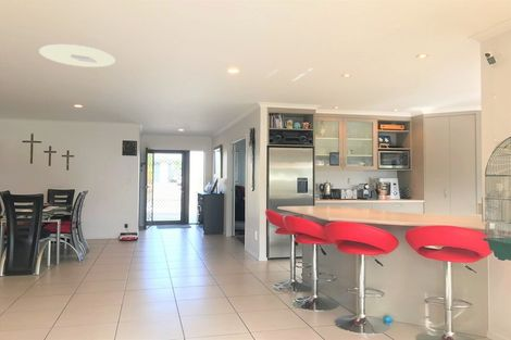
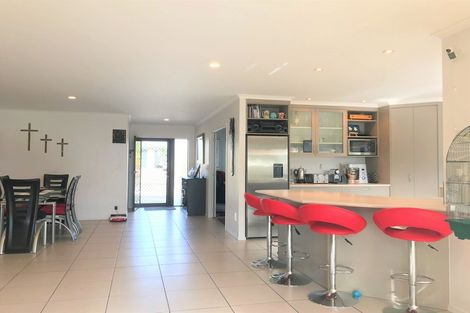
- ceiling light [38,43,116,68]
